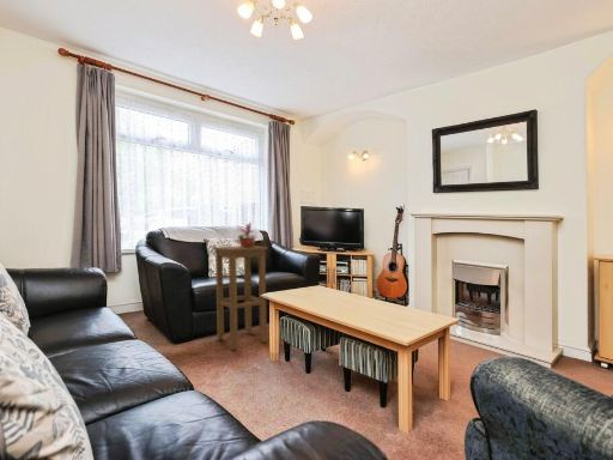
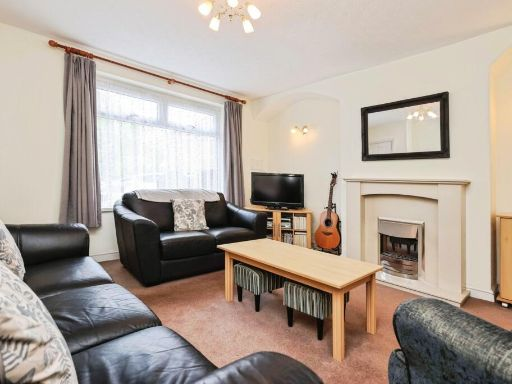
- potted plant [235,222,259,248]
- stool [212,244,269,351]
